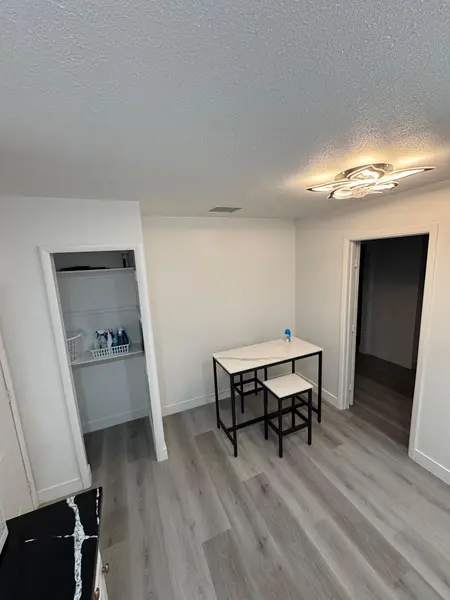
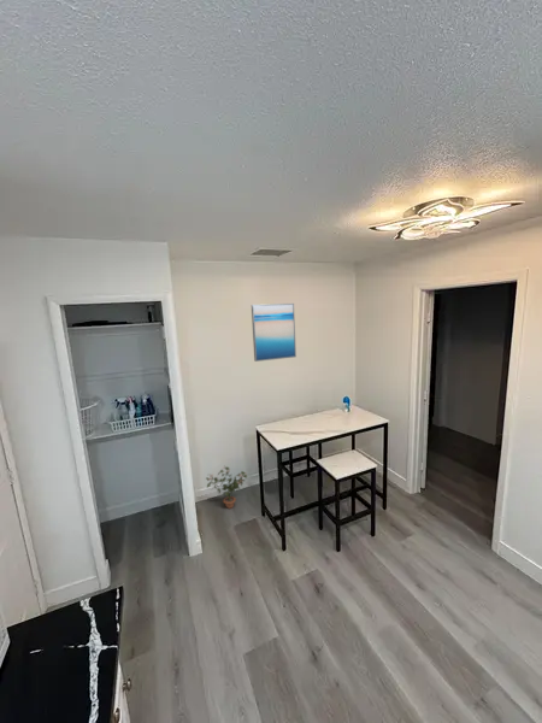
+ wall art [251,302,297,363]
+ potted plant [205,464,248,510]
